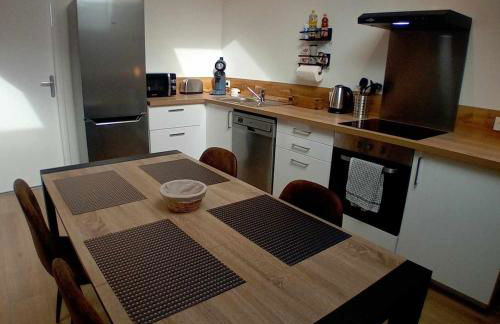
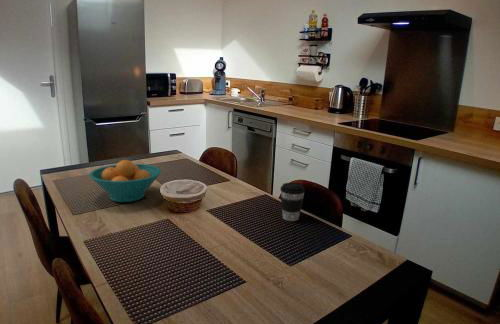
+ coffee cup [279,182,306,222]
+ fruit bowl [88,159,162,203]
